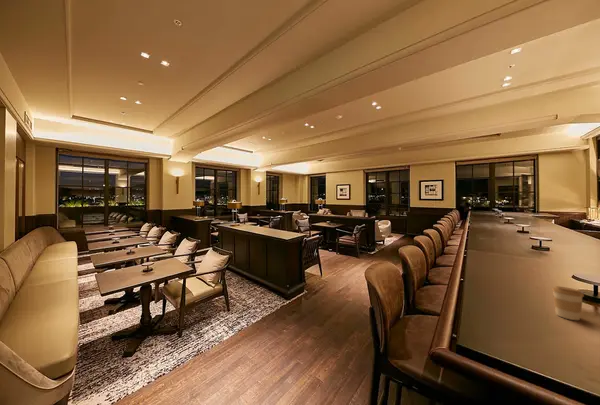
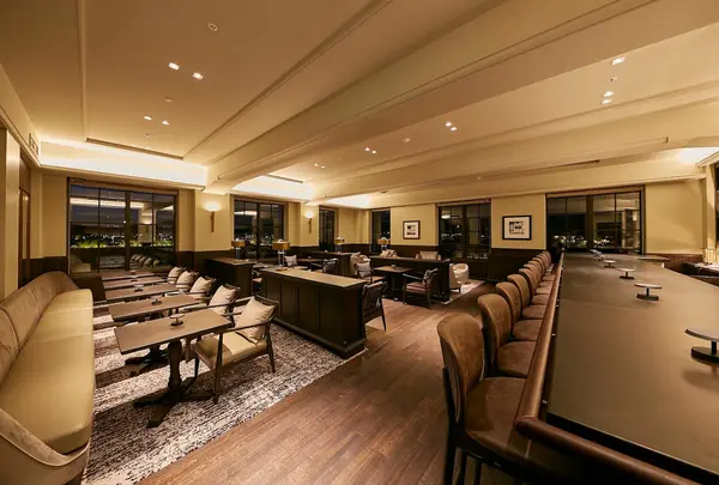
- coffee cup [551,285,585,321]
